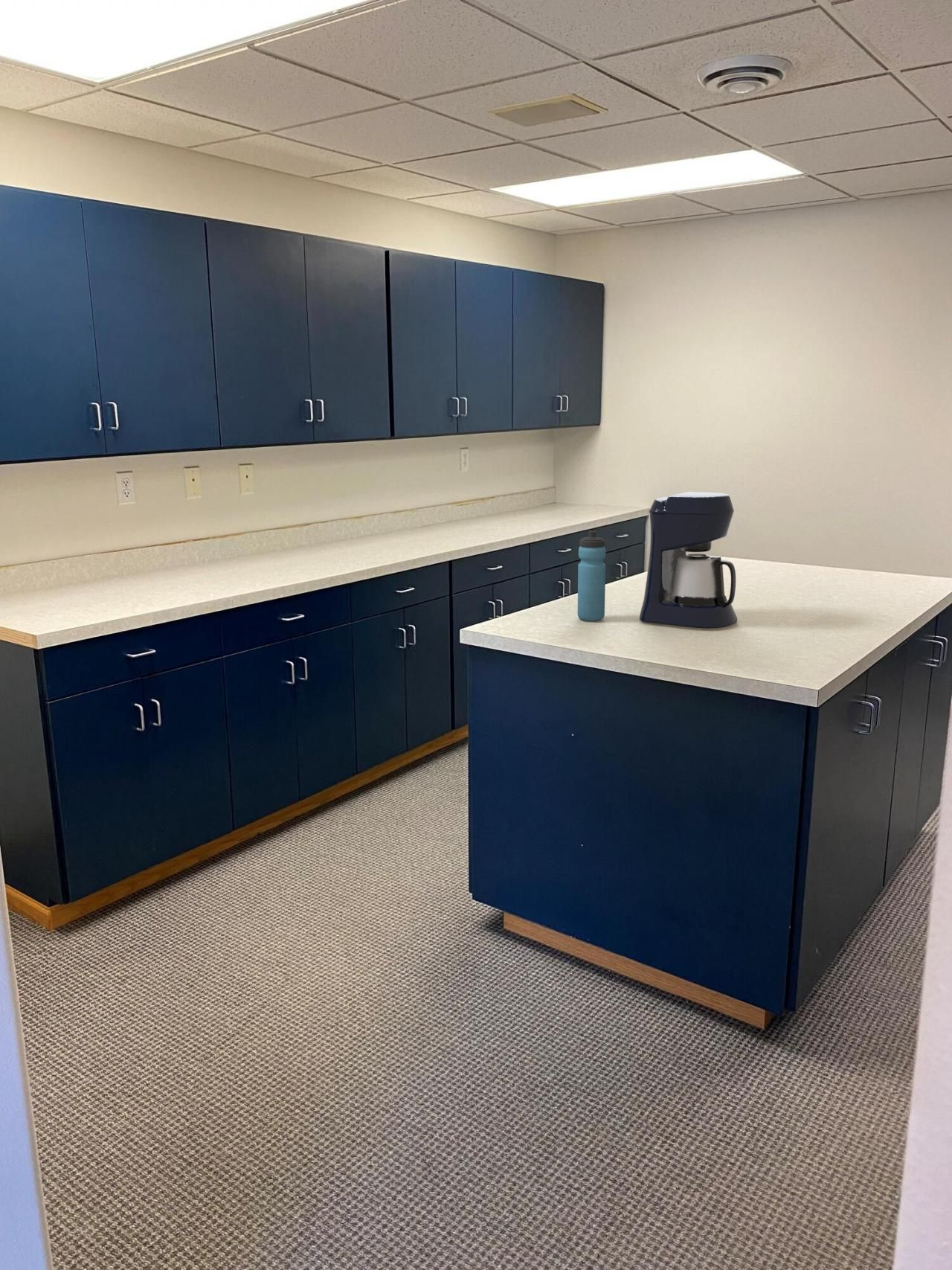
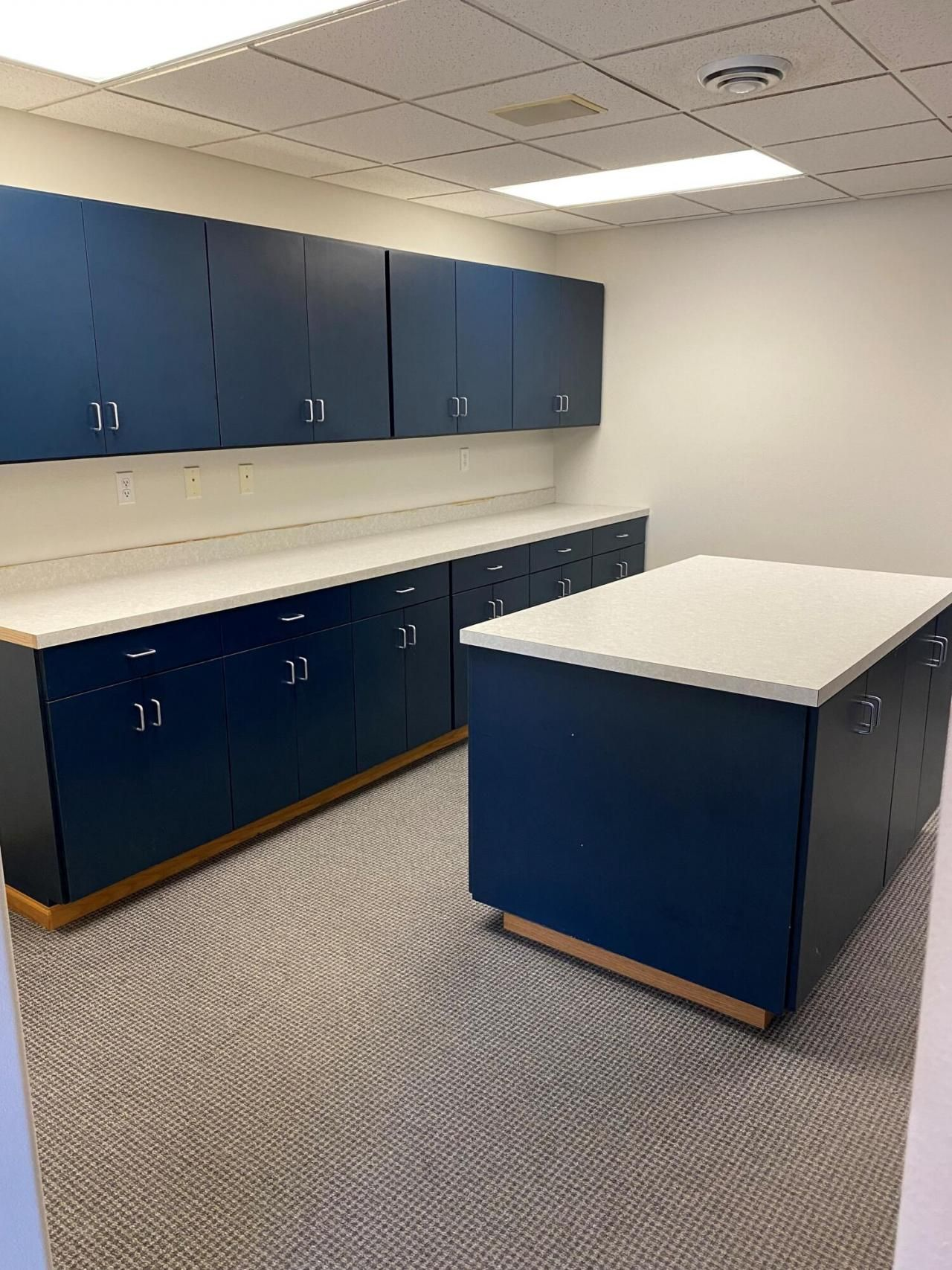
- water bottle [577,530,606,622]
- coffee maker [639,491,738,629]
